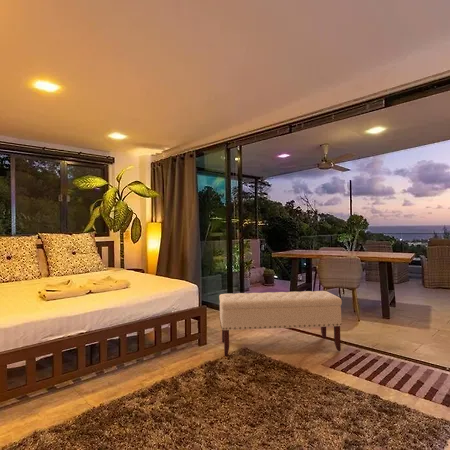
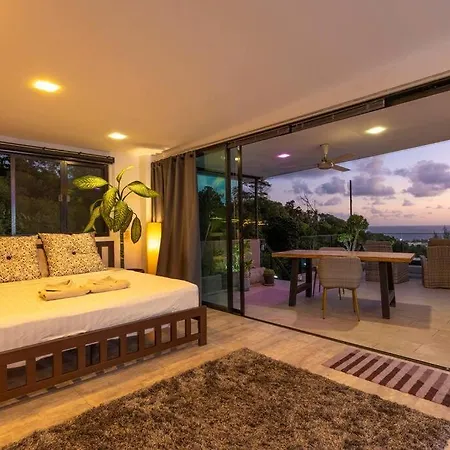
- bench [218,290,343,357]
